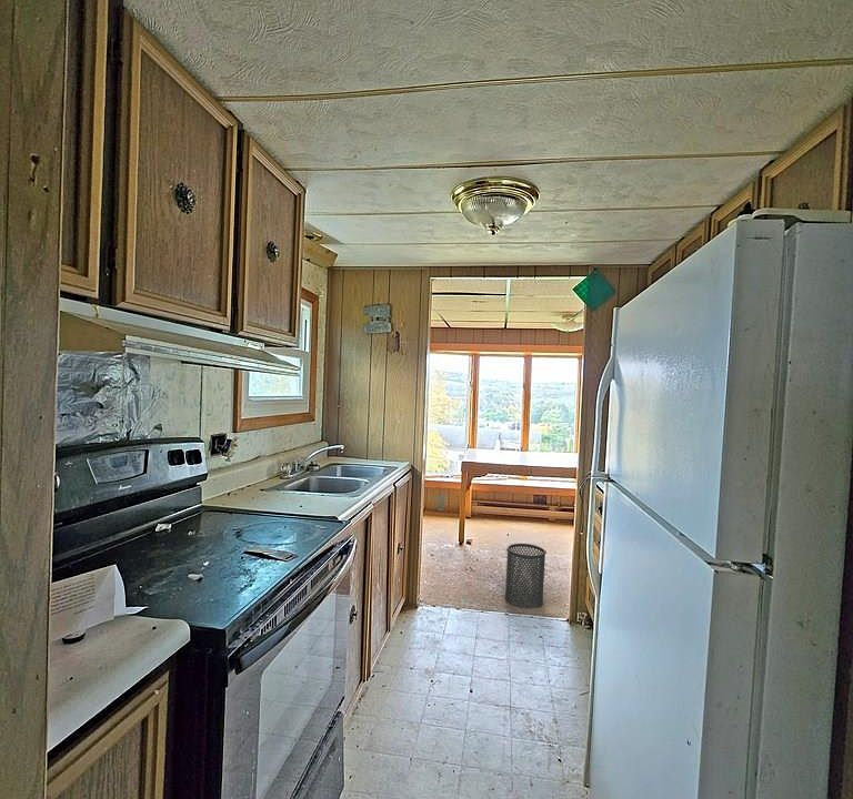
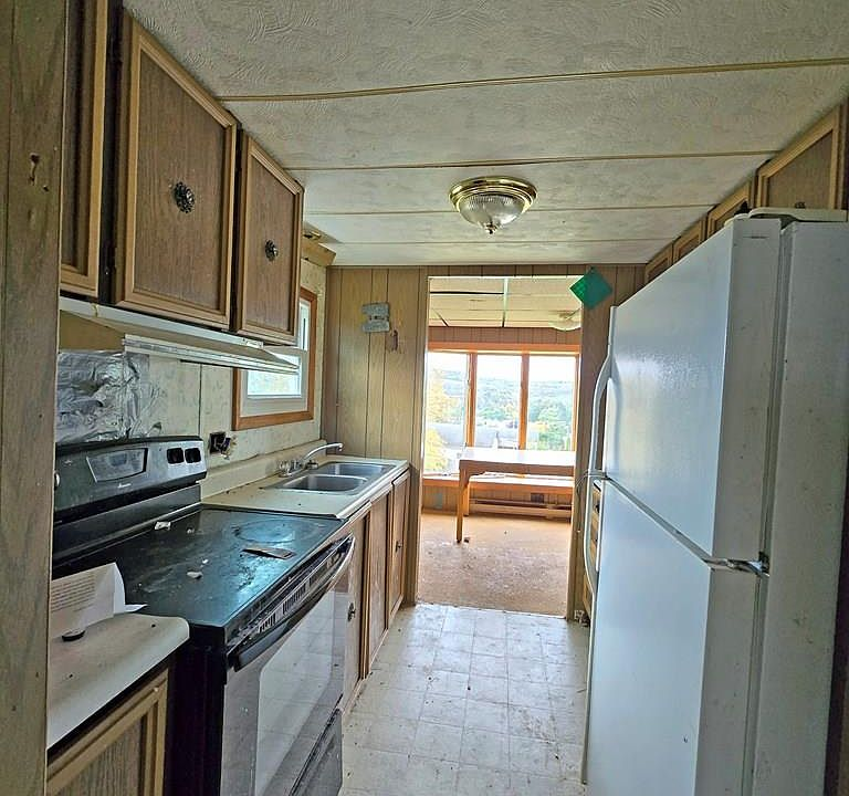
- trash can [504,543,548,609]
